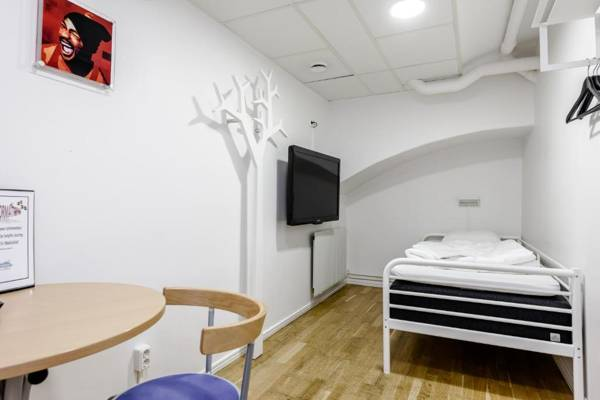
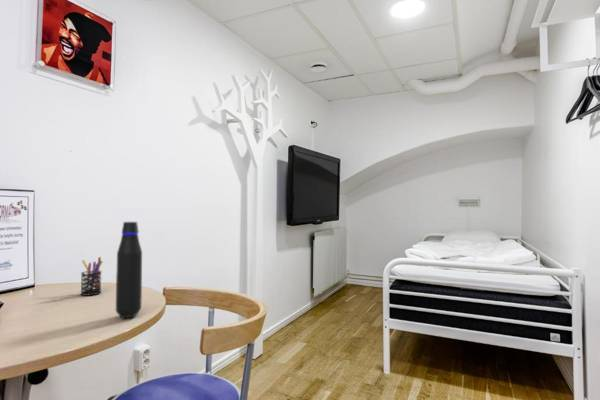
+ water bottle [115,221,143,319]
+ pen holder [80,256,104,297]
